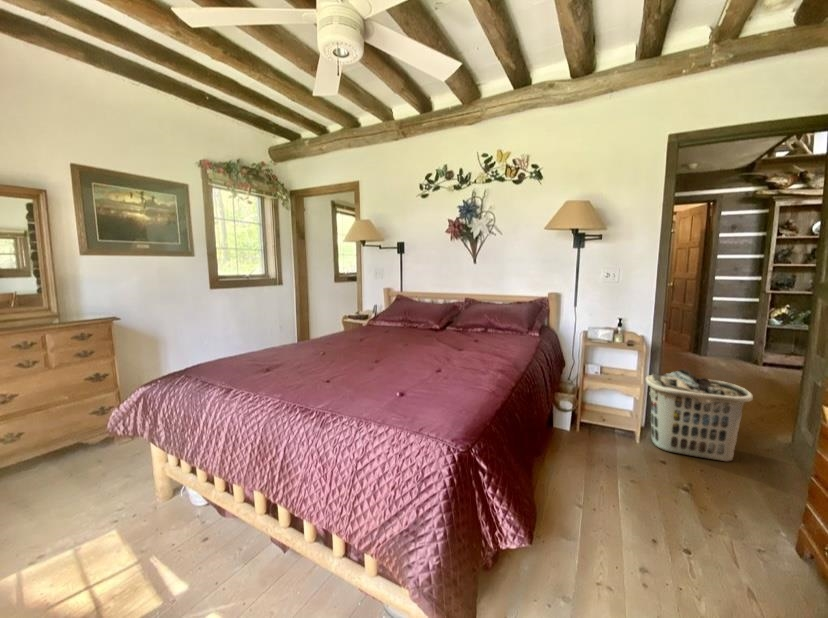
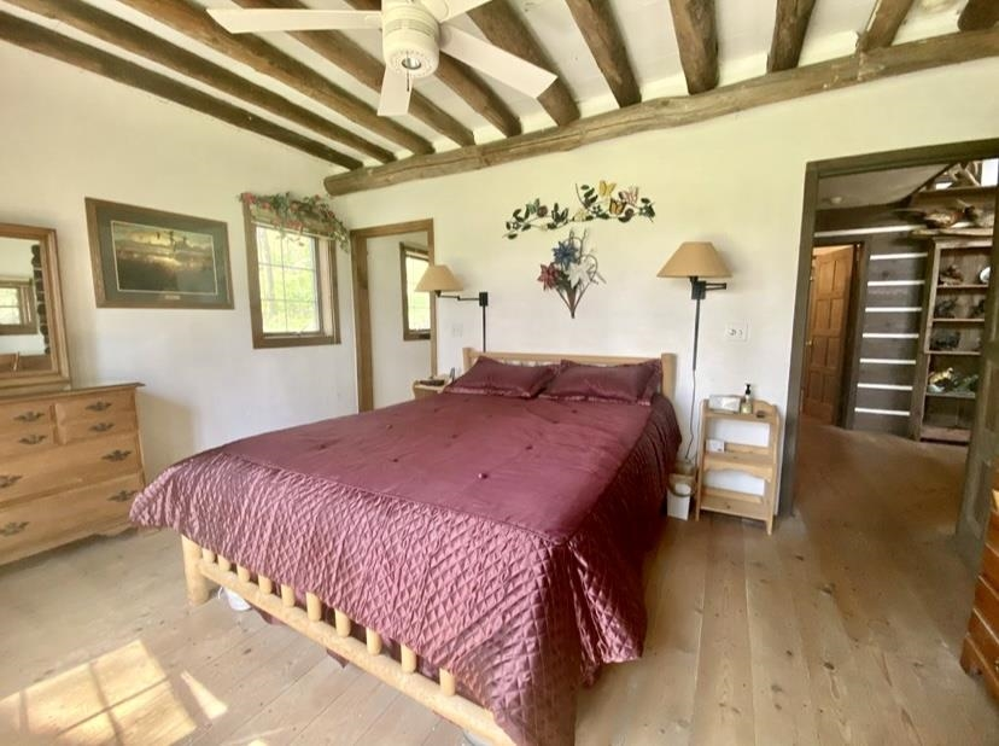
- clothes hamper [644,368,754,463]
